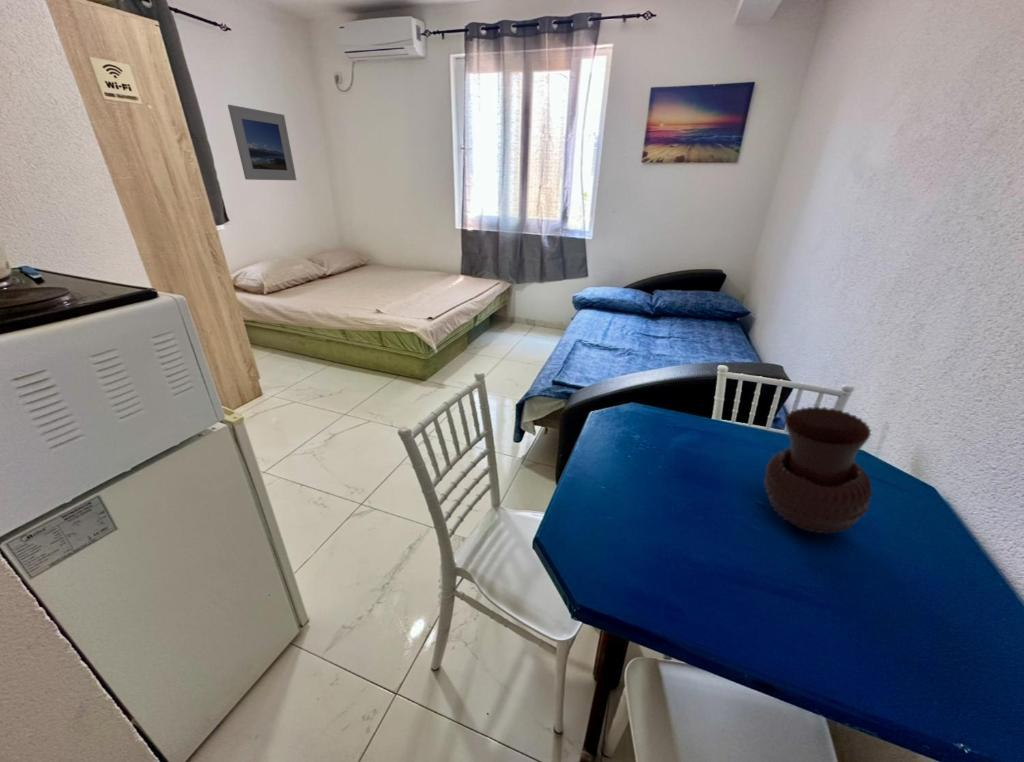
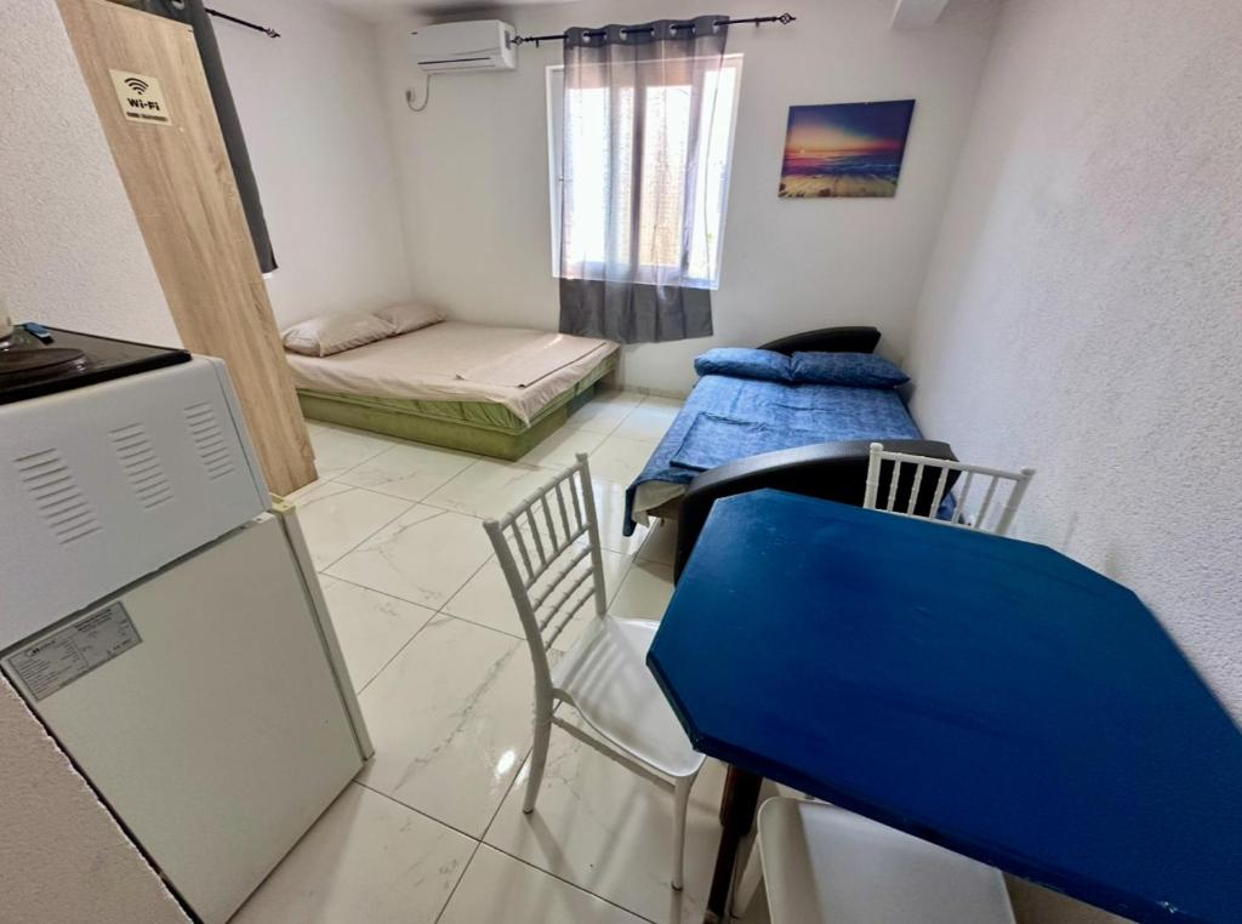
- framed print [227,104,297,181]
- vase [763,406,873,535]
